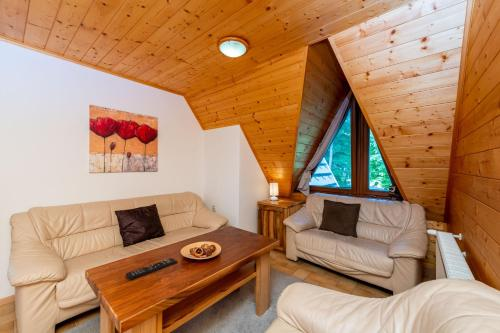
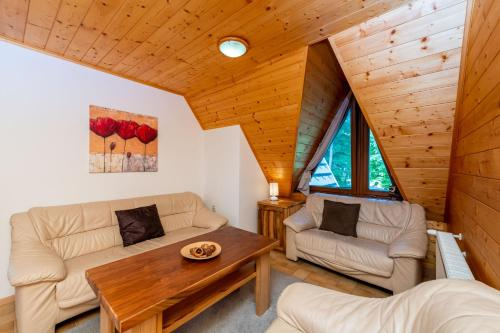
- remote control [125,257,178,281]
